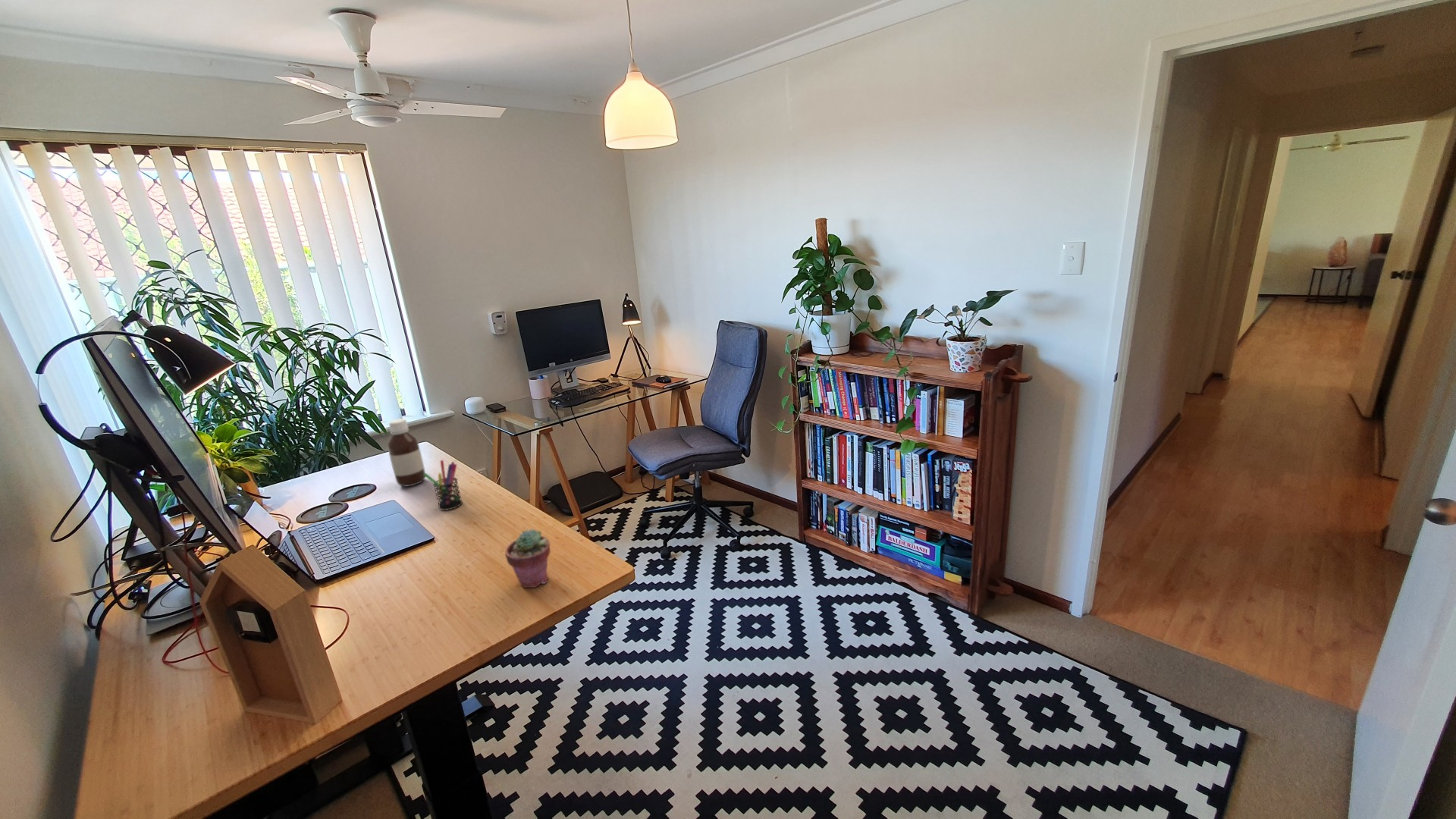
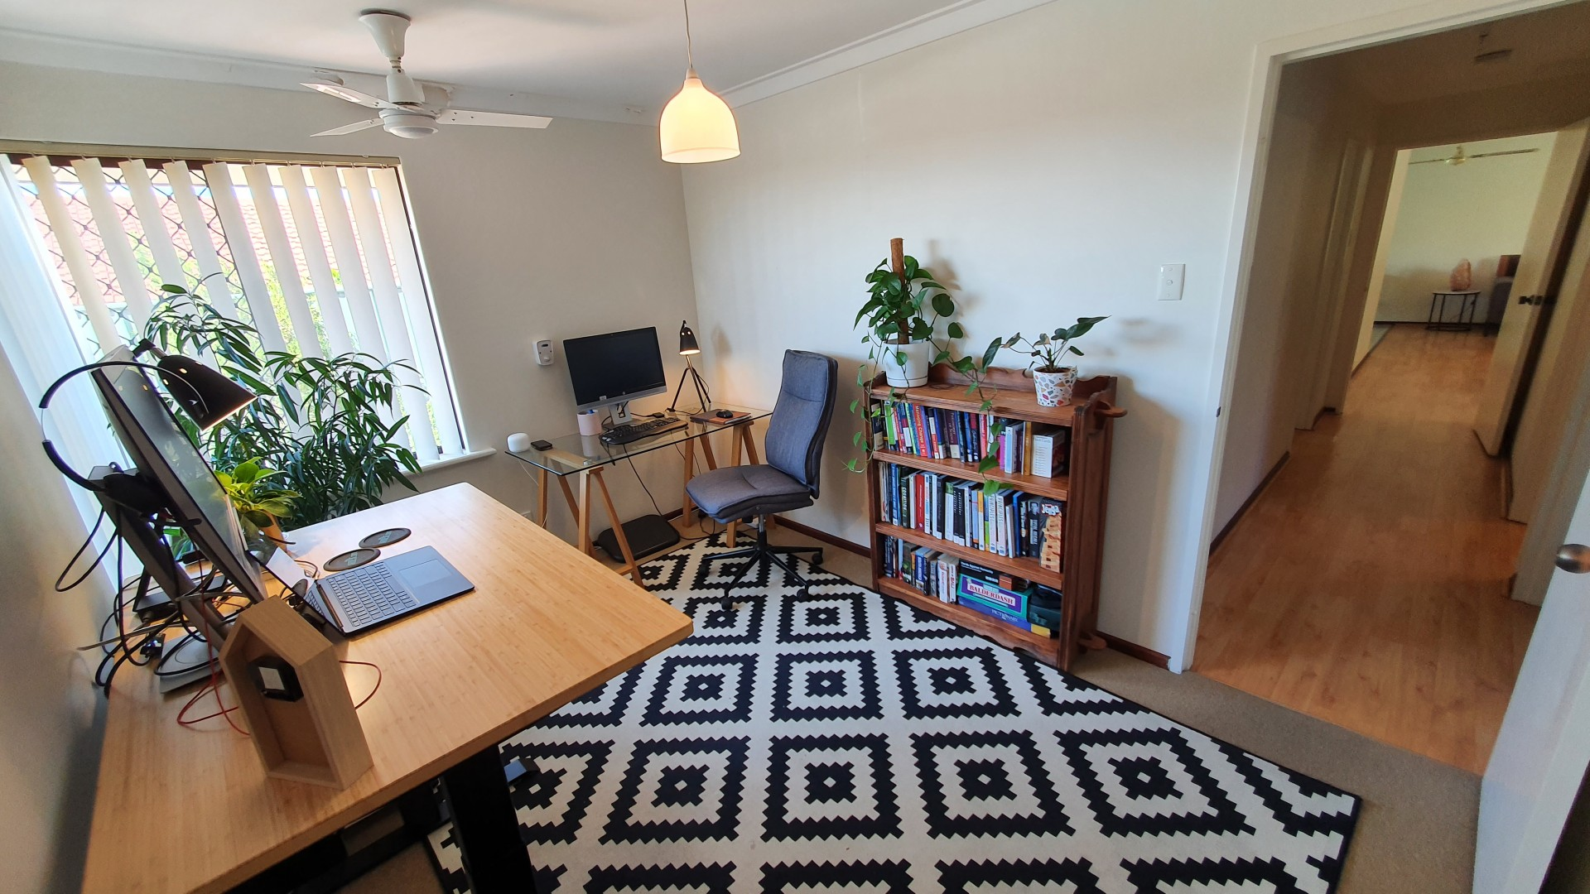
- potted succulent [504,529,551,588]
- bottle [387,418,426,488]
- pen holder [425,460,463,511]
